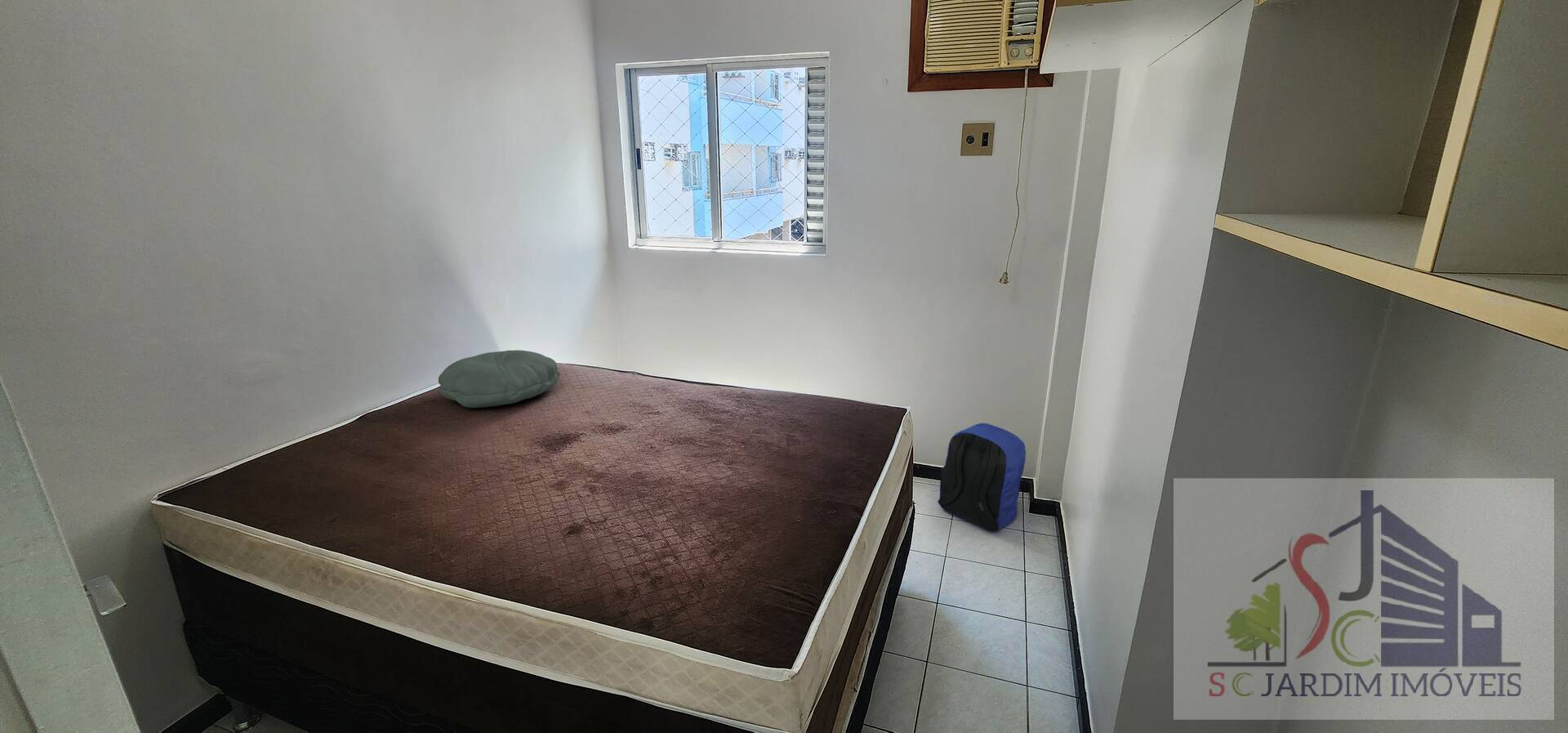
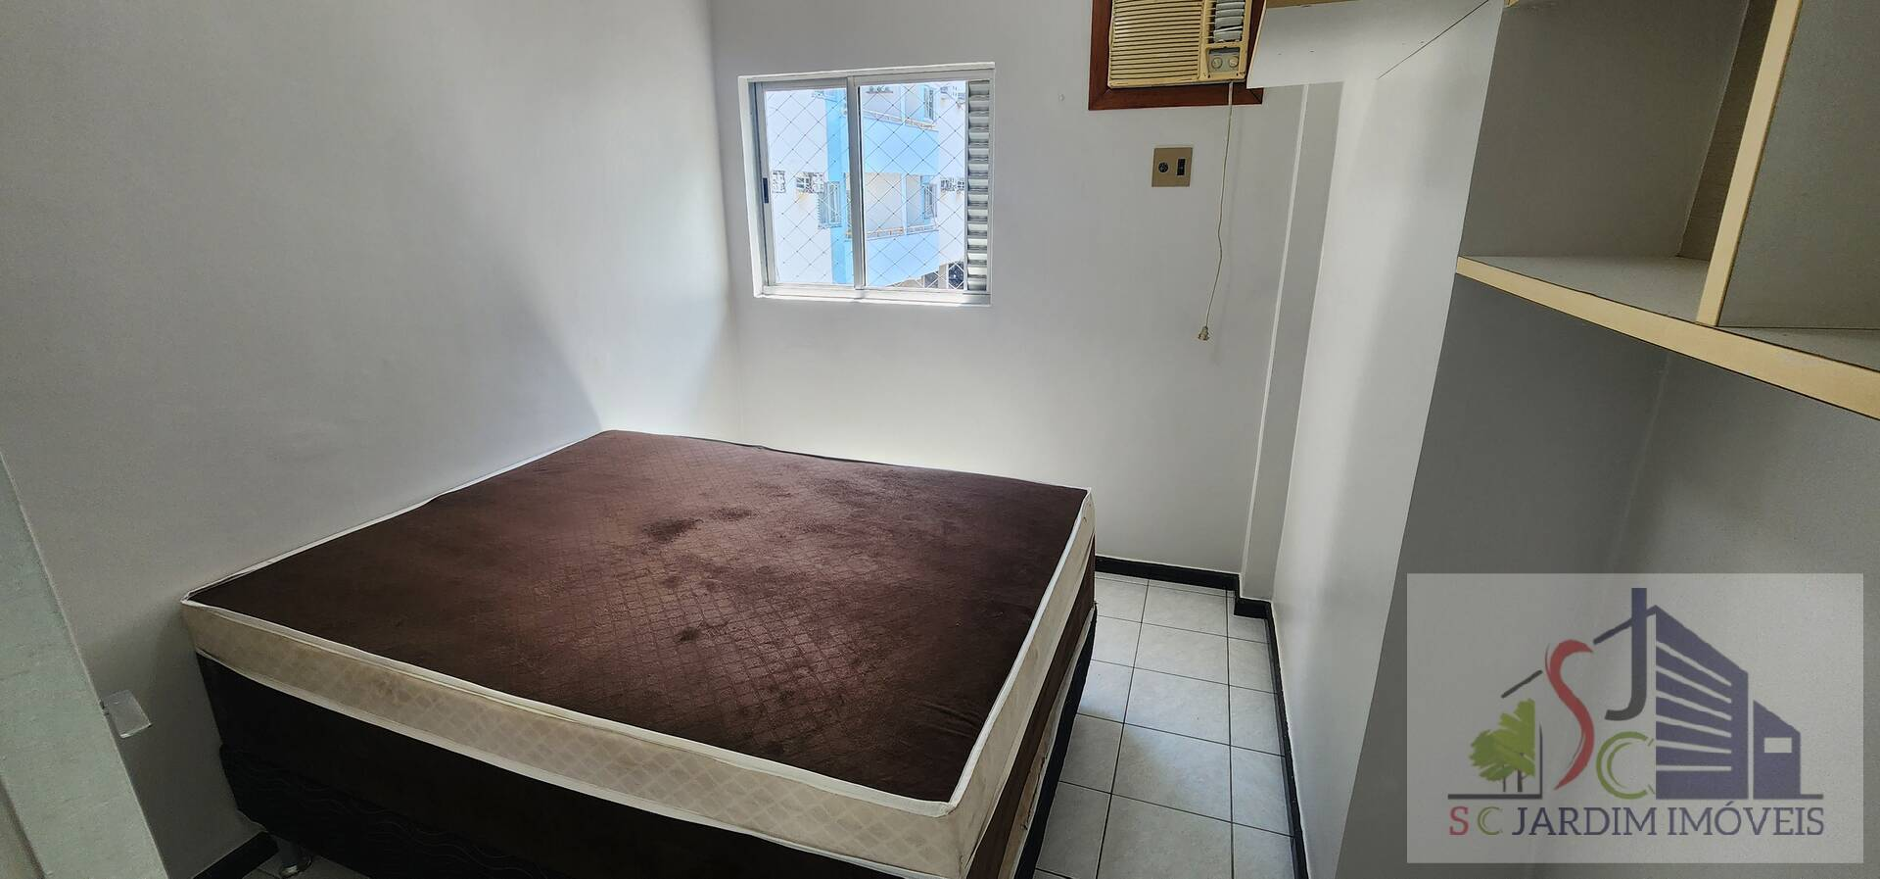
- backpack [937,422,1027,533]
- pillow [438,349,561,409]
